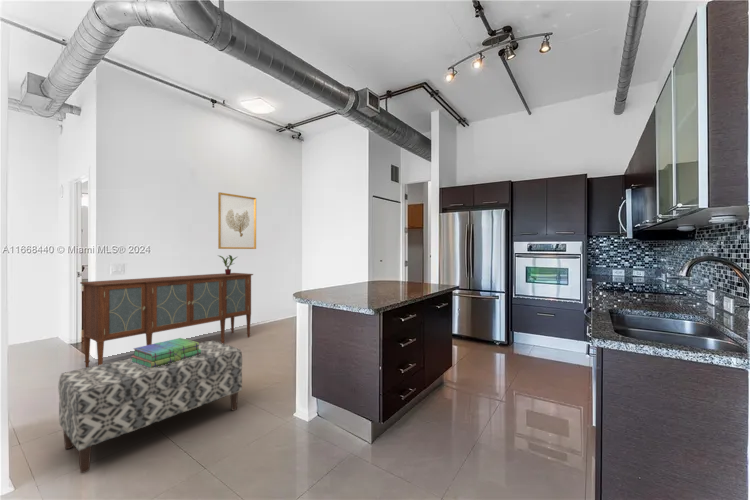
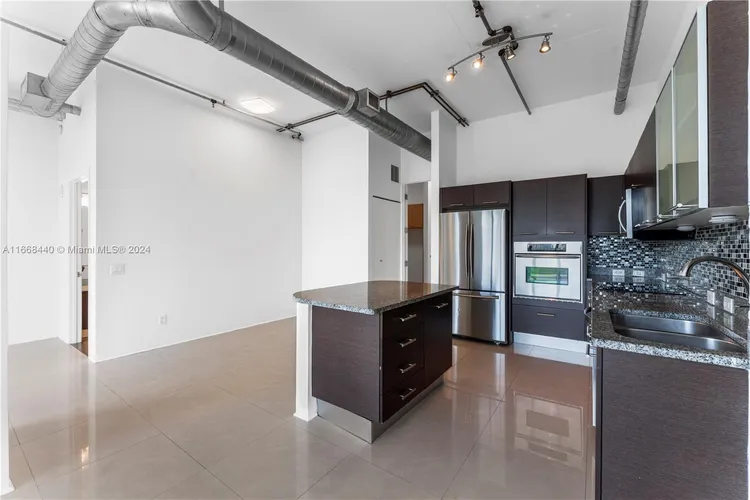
- bench [57,340,243,474]
- sideboard [79,272,254,368]
- potted plant [217,254,238,275]
- wall art [217,192,257,250]
- stack of books [130,337,201,368]
